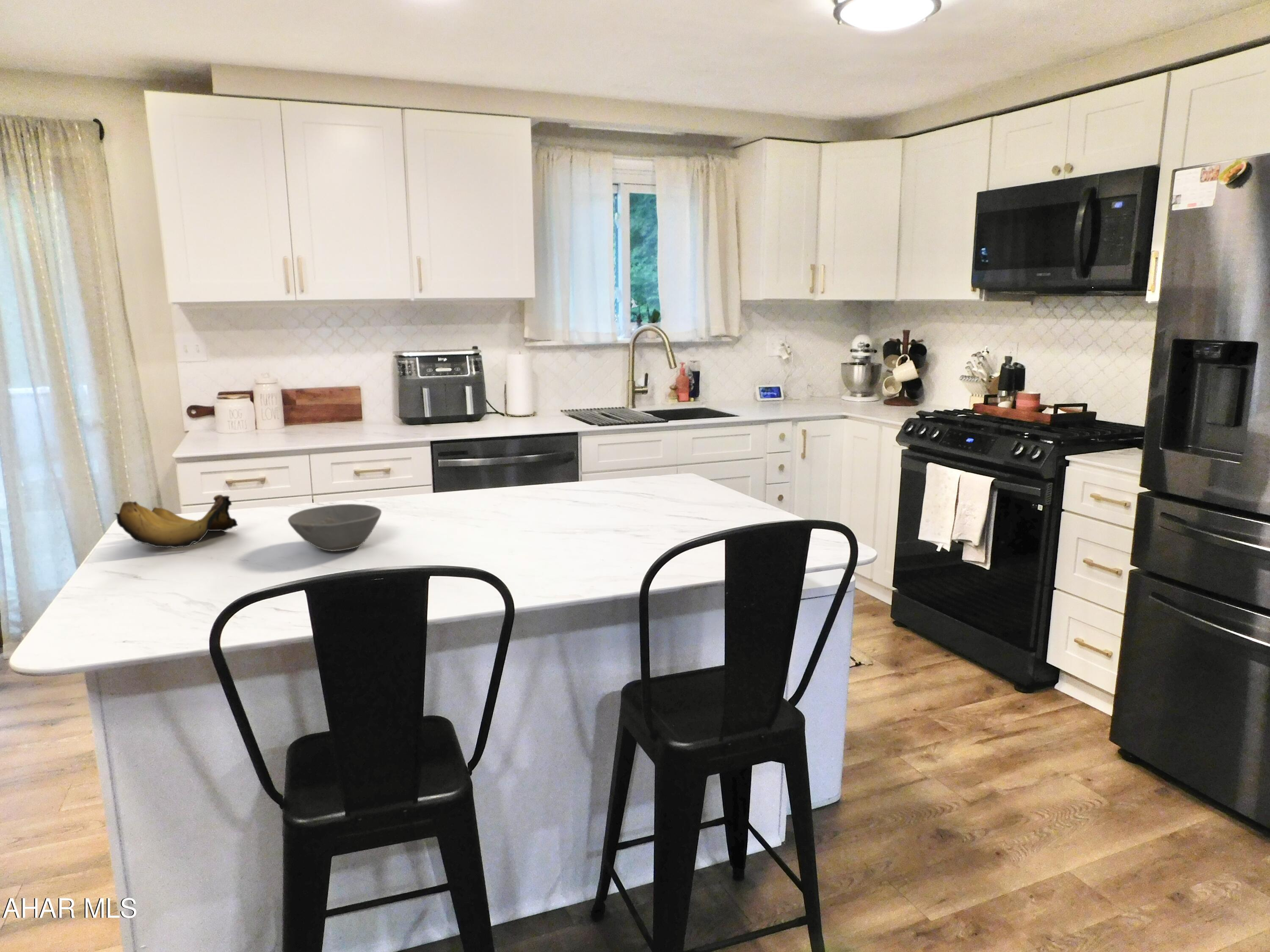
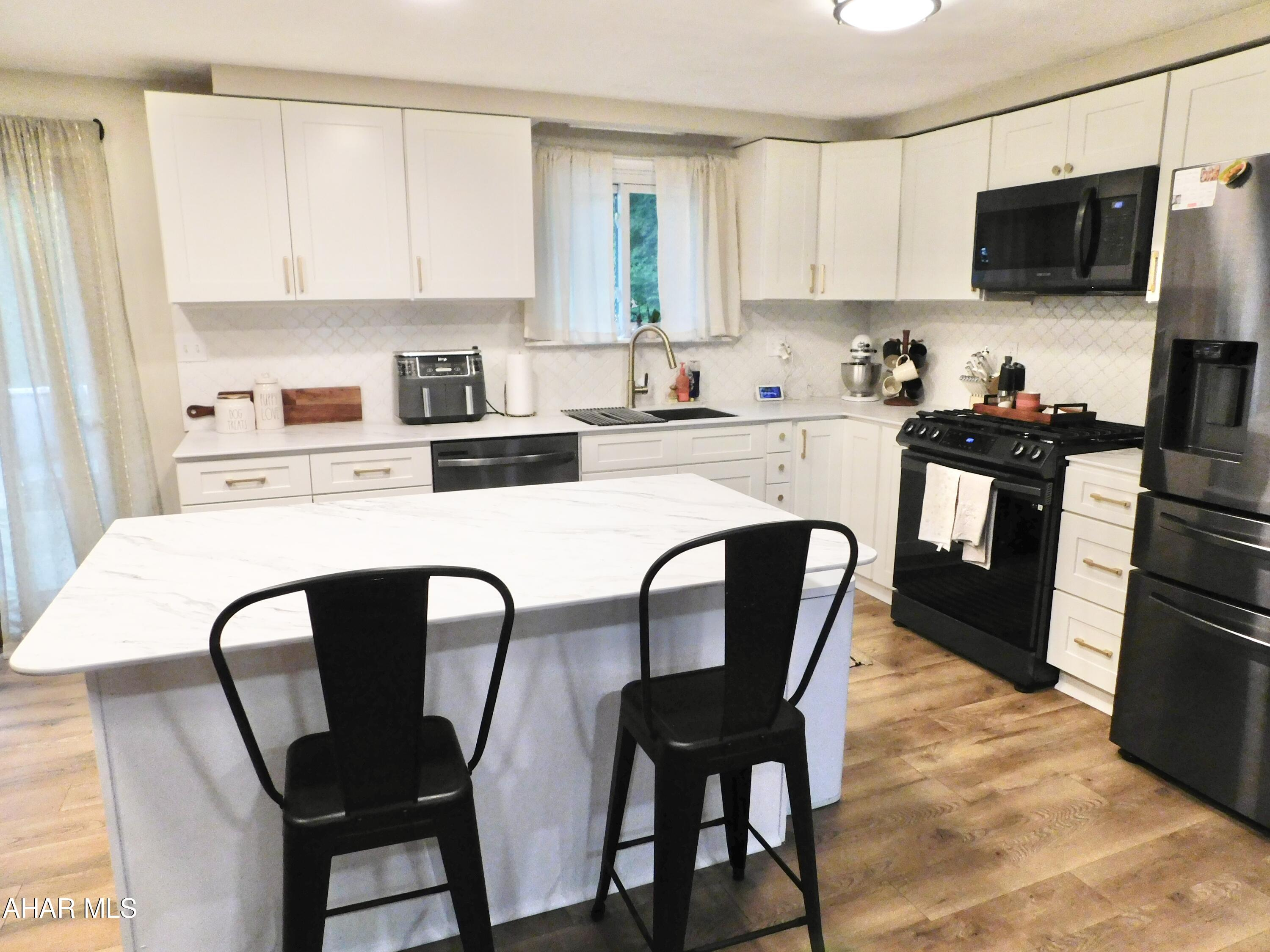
- bowl [287,504,382,552]
- banana bunch [113,494,238,548]
